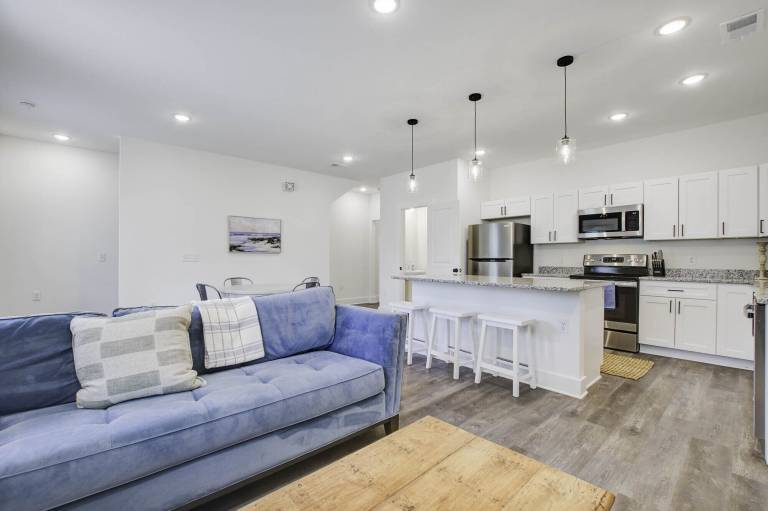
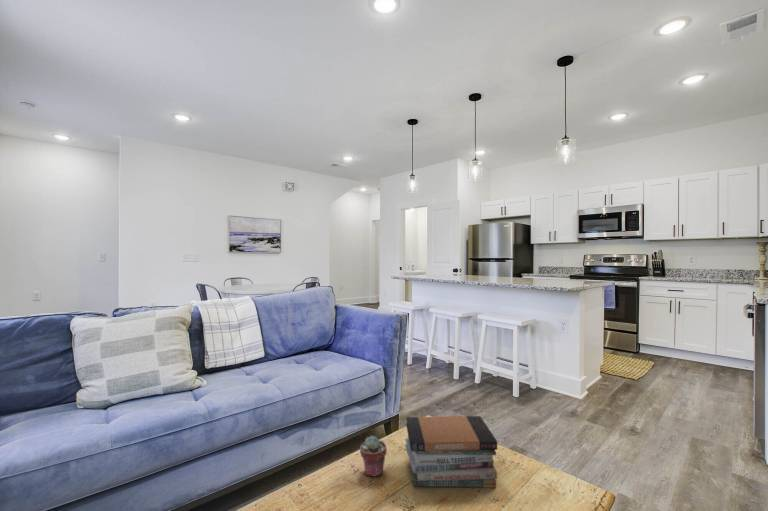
+ book stack [404,415,498,489]
+ potted succulent [359,435,388,477]
